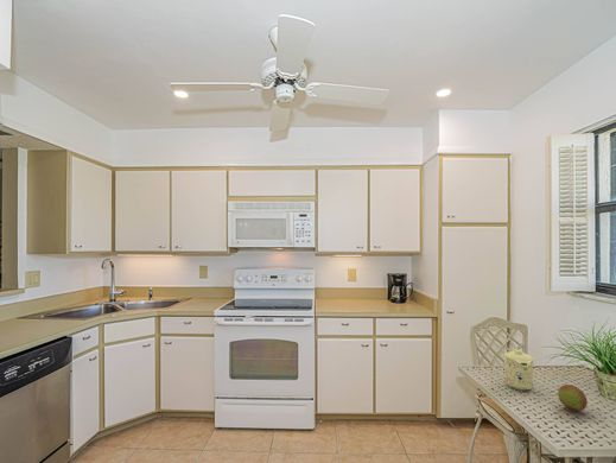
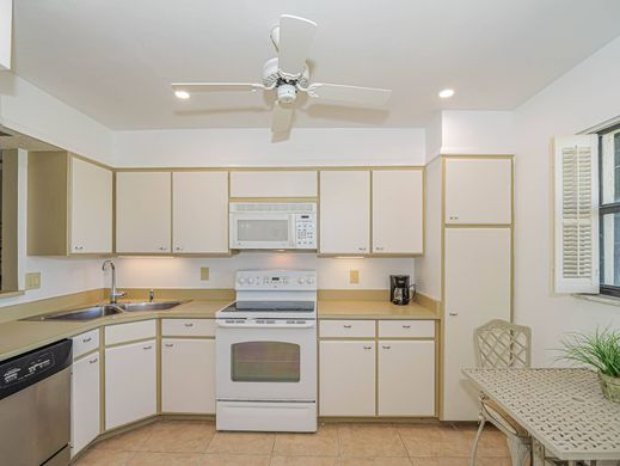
- mug [503,348,535,392]
- fruit [557,383,589,412]
